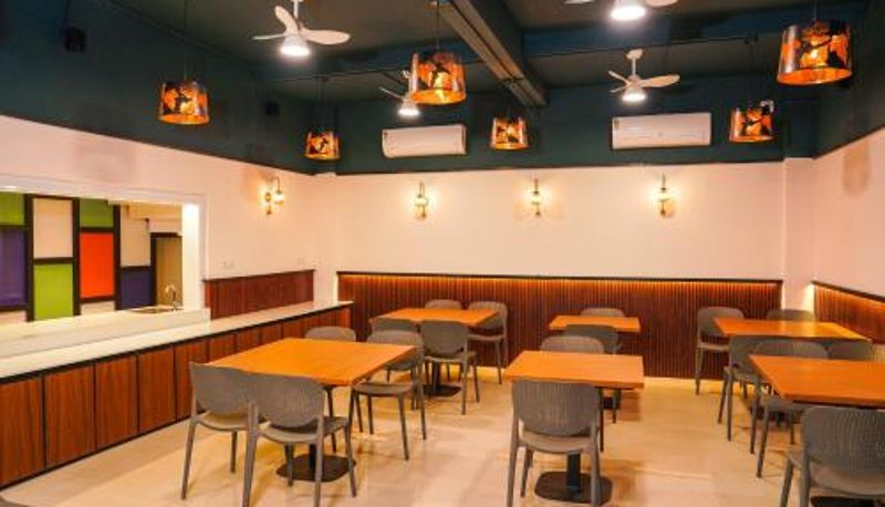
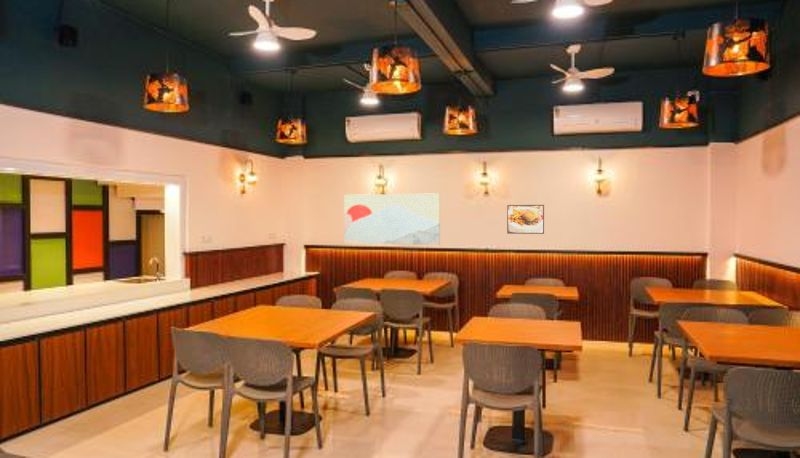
+ wall art [343,192,441,246]
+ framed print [506,204,545,235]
